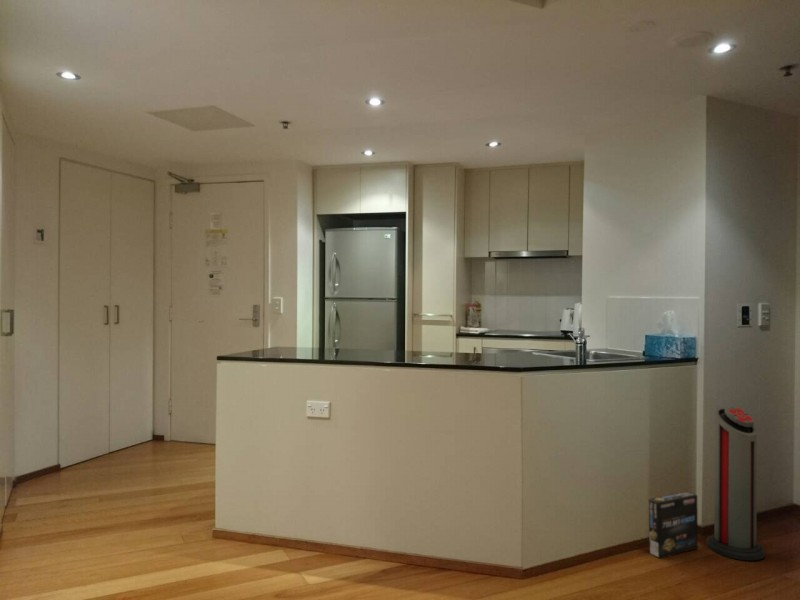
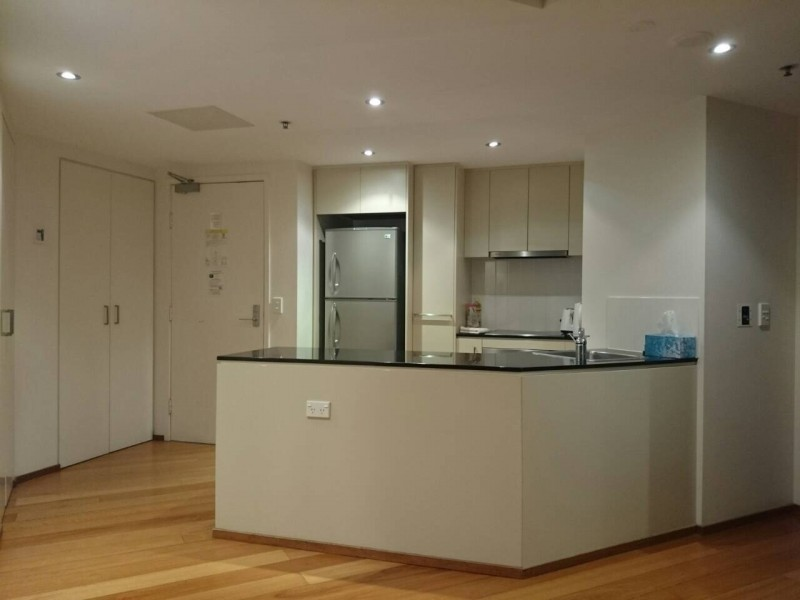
- air purifier [705,406,766,562]
- box [648,491,699,560]
